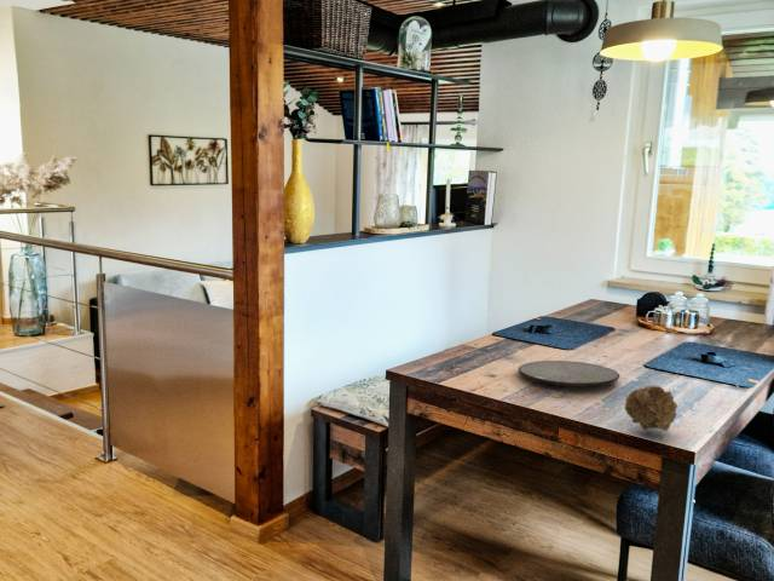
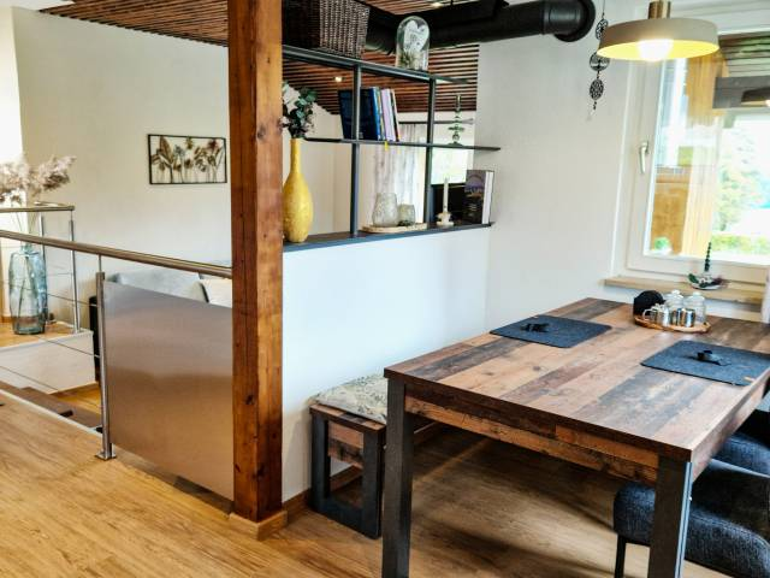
- plate [518,359,620,387]
- flower [623,385,678,432]
